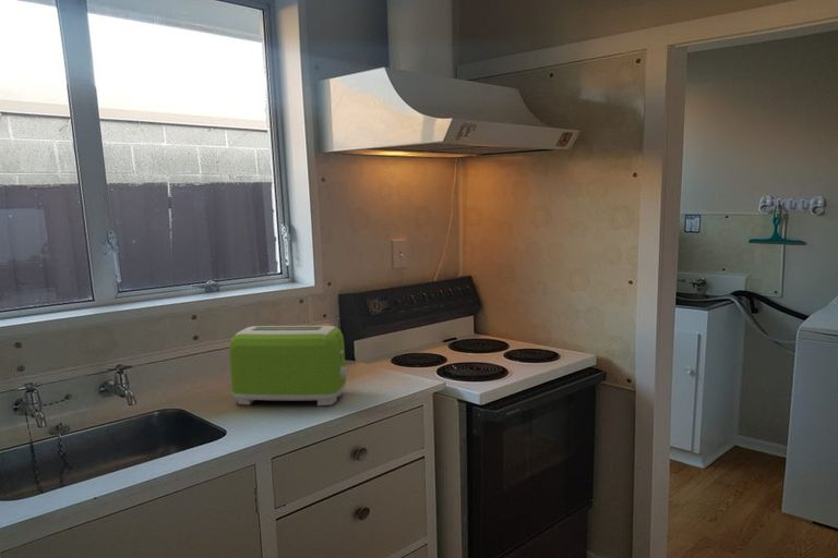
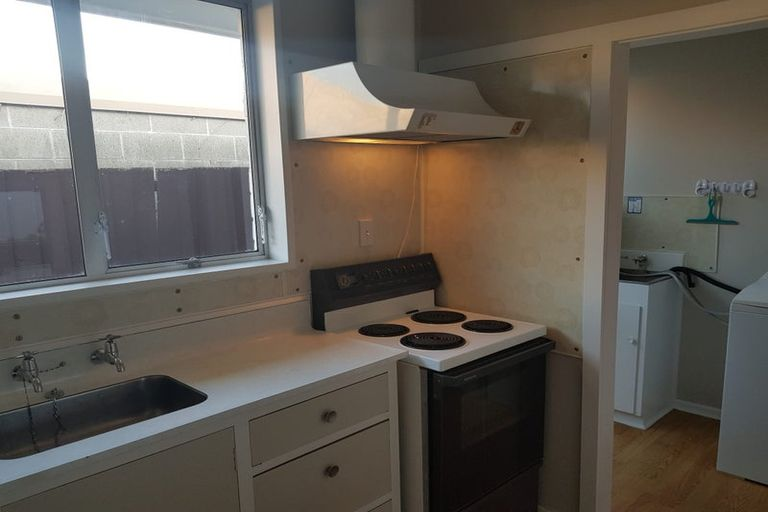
- toaster [228,325,349,407]
